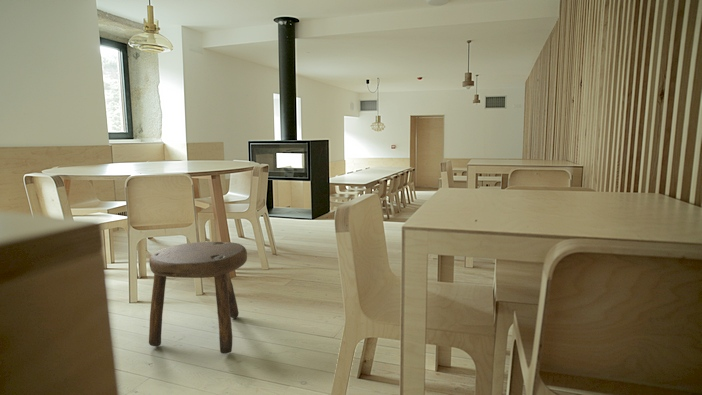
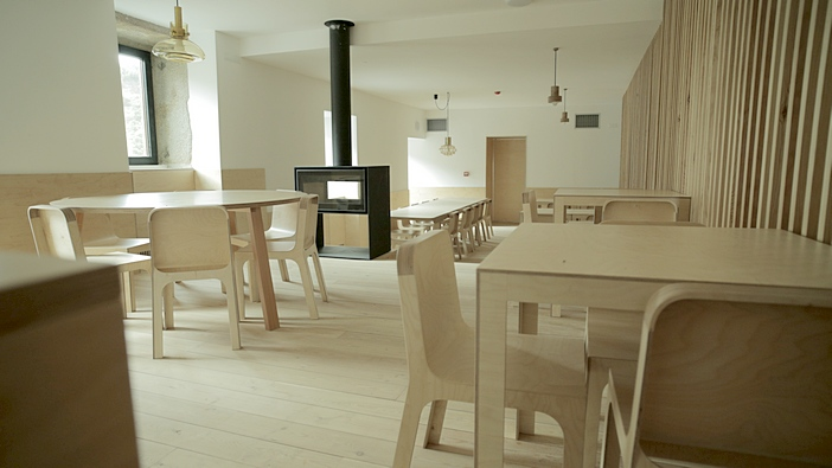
- stool [148,241,248,355]
